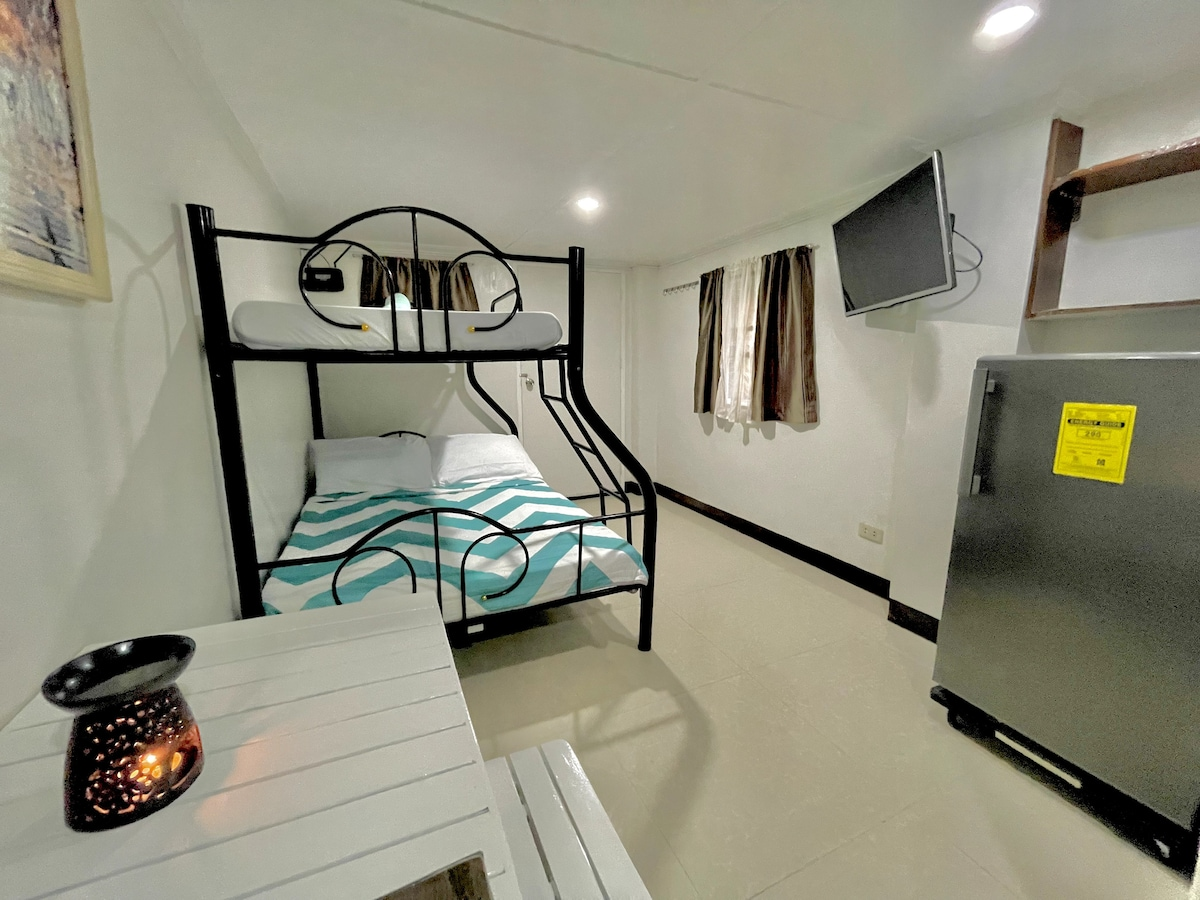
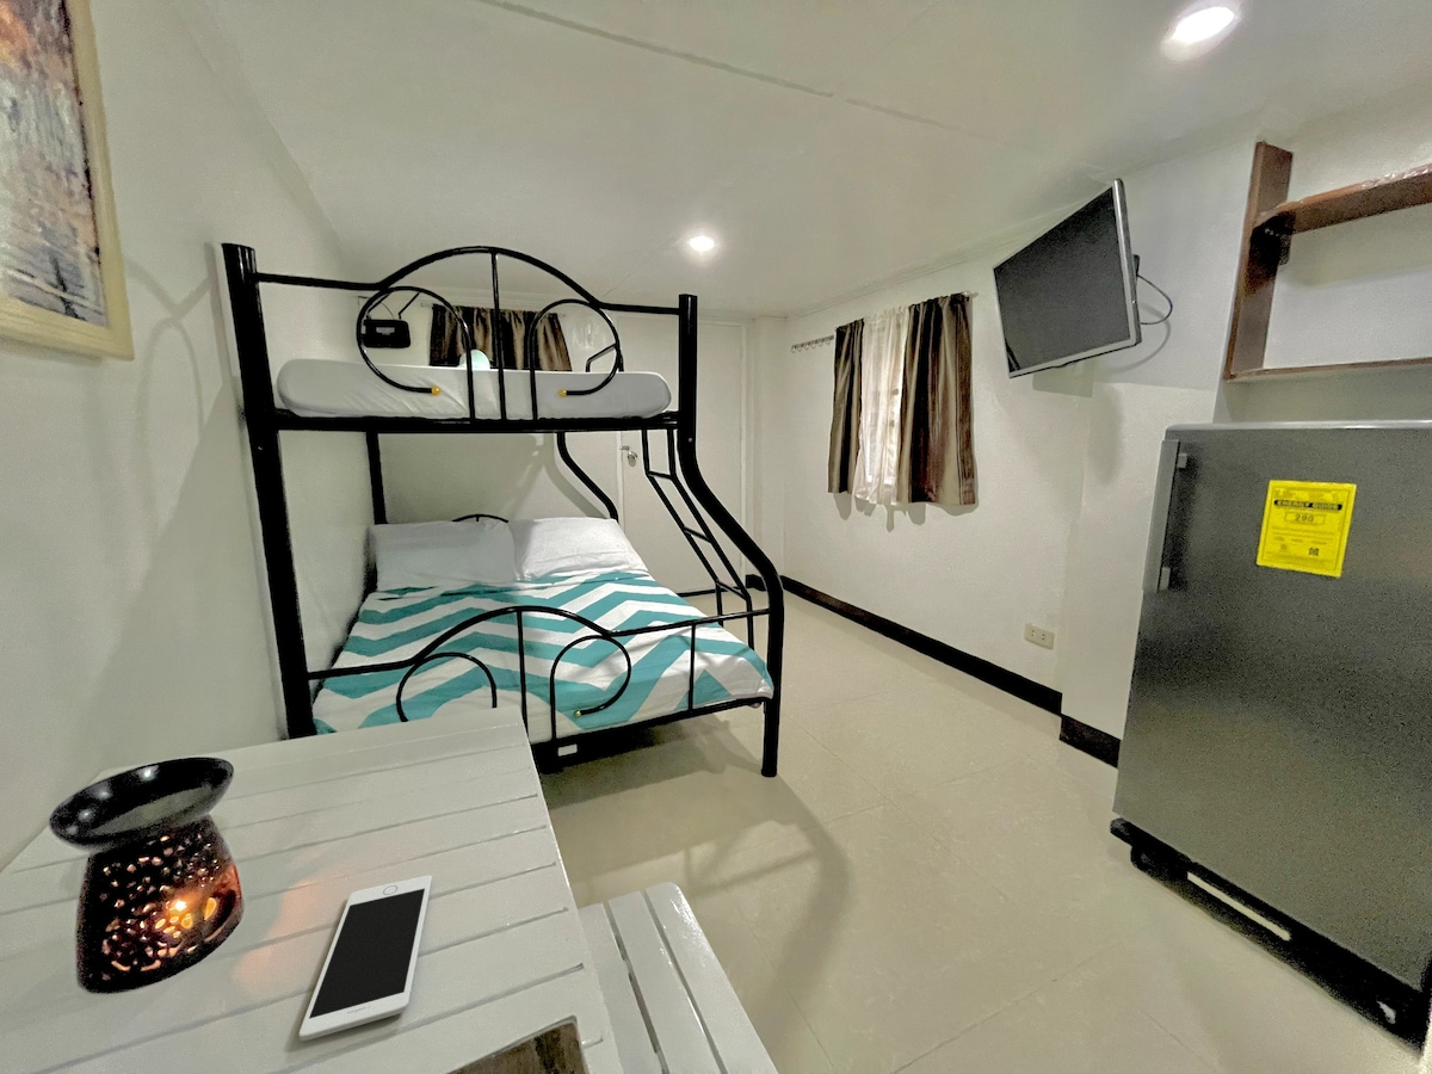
+ cell phone [298,875,433,1042]
